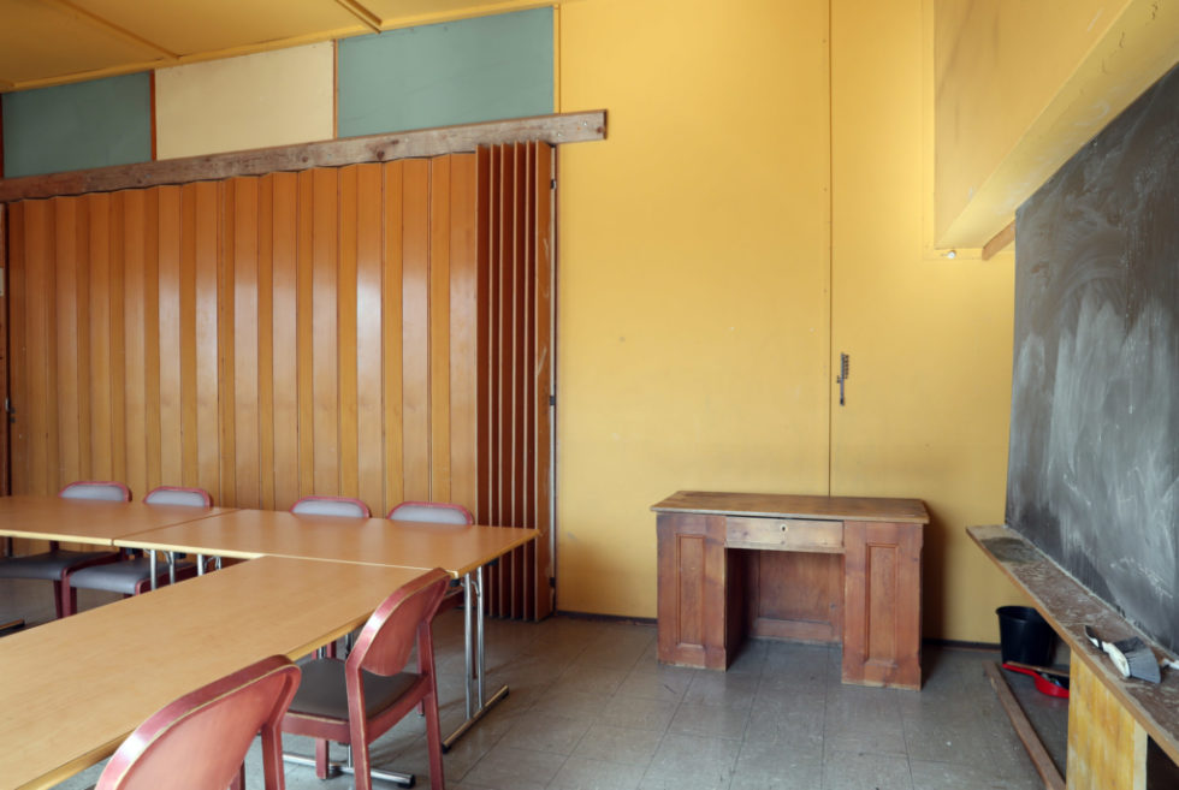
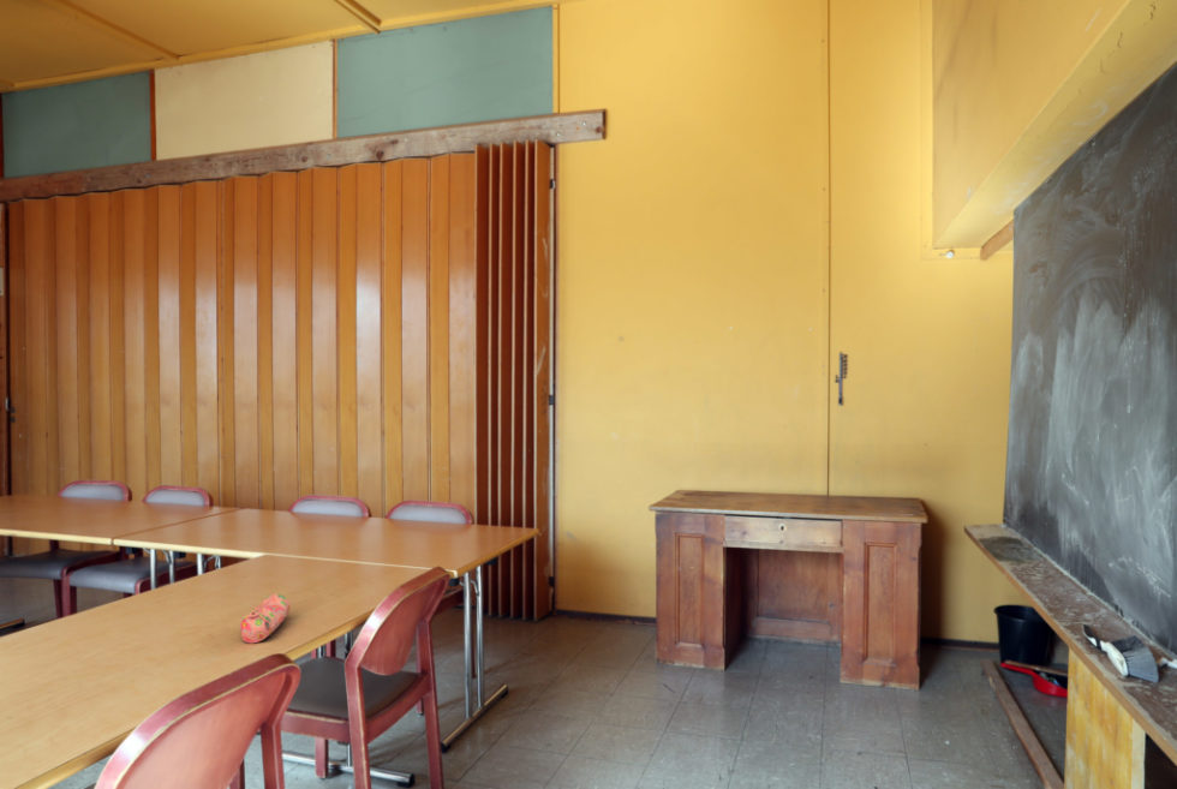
+ pencil case [239,593,291,645]
